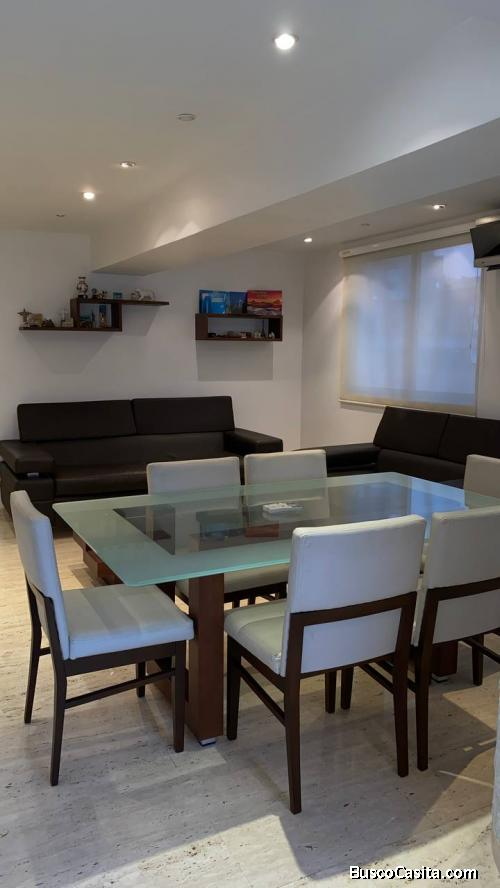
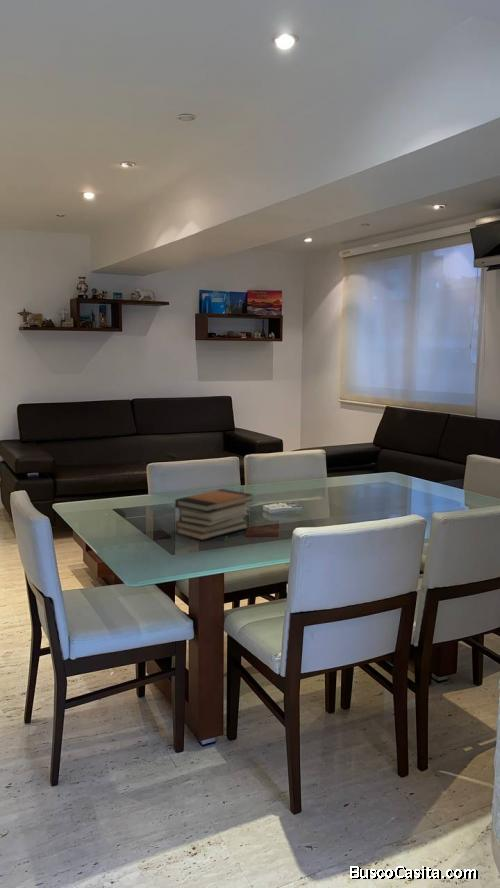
+ book stack [174,488,254,541]
